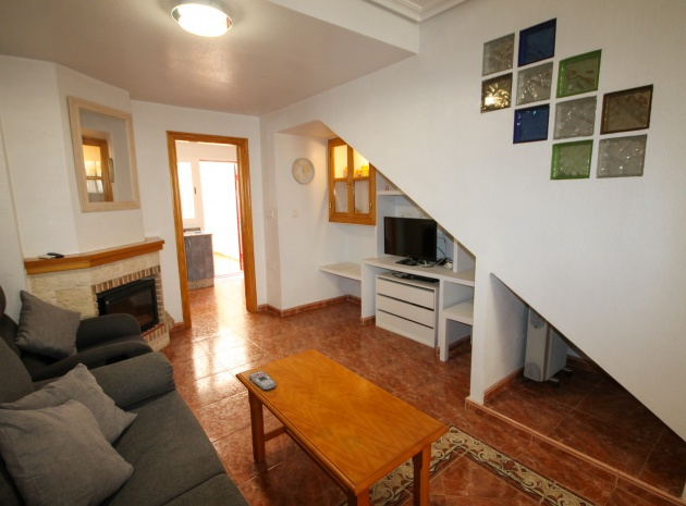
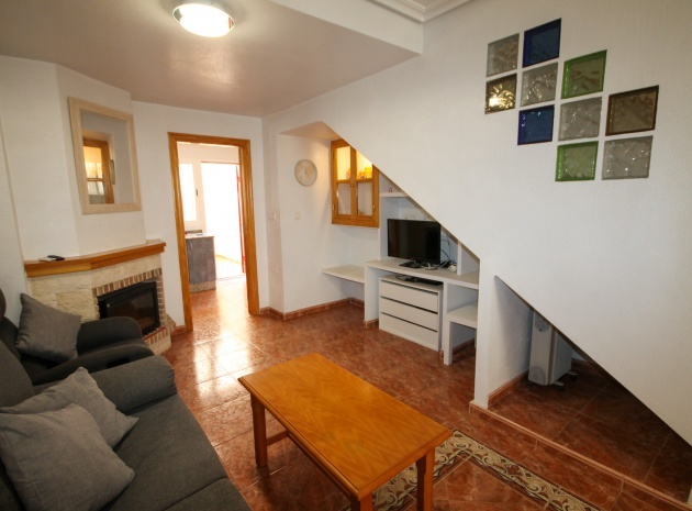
- remote control [248,370,277,391]
